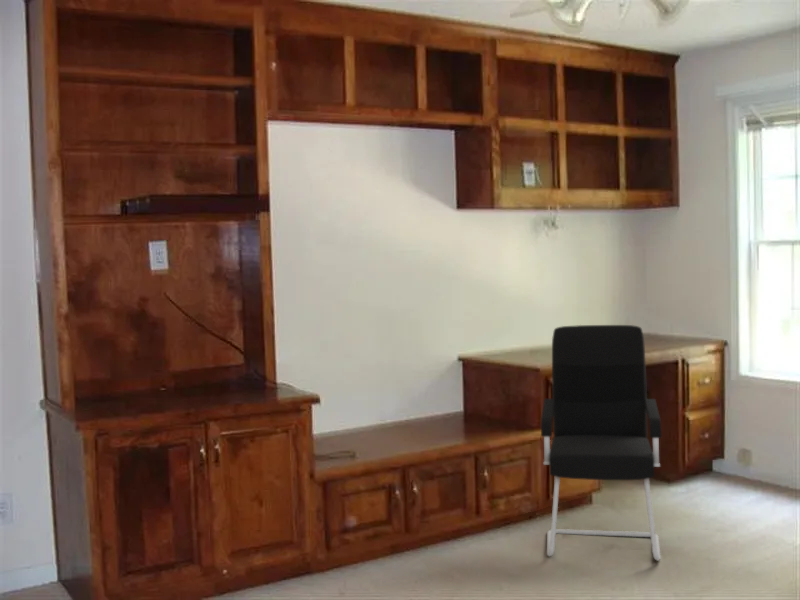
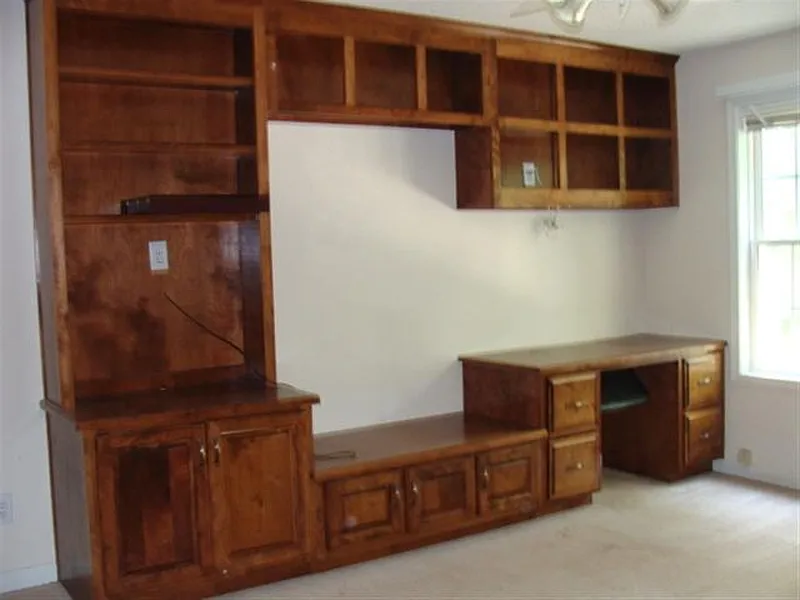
- office chair [540,324,663,562]
